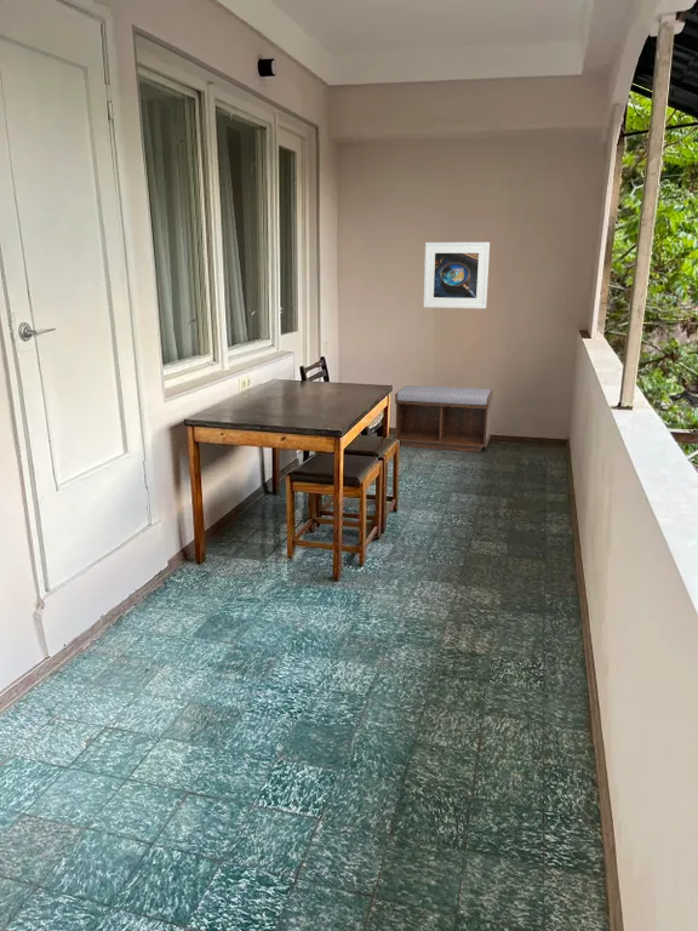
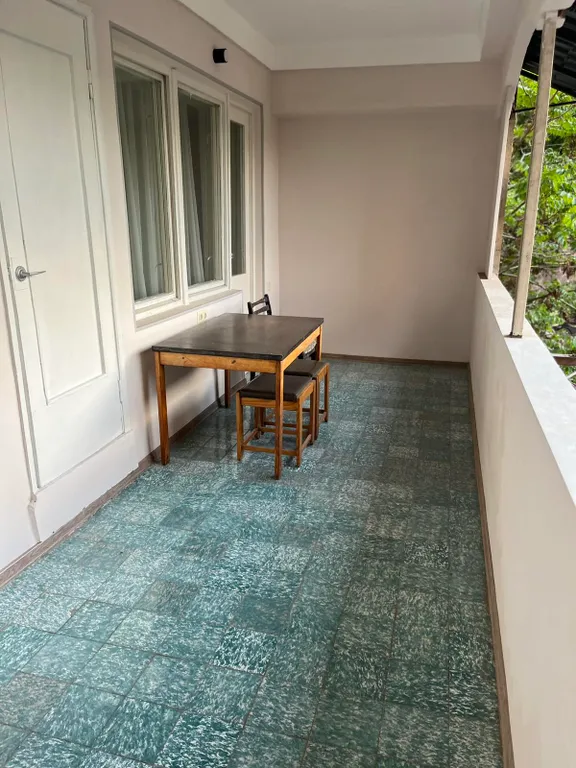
- bench [394,384,494,453]
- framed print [423,241,491,310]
